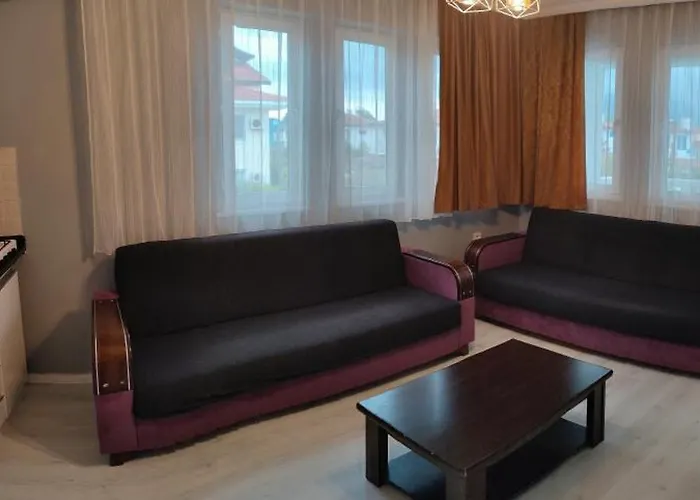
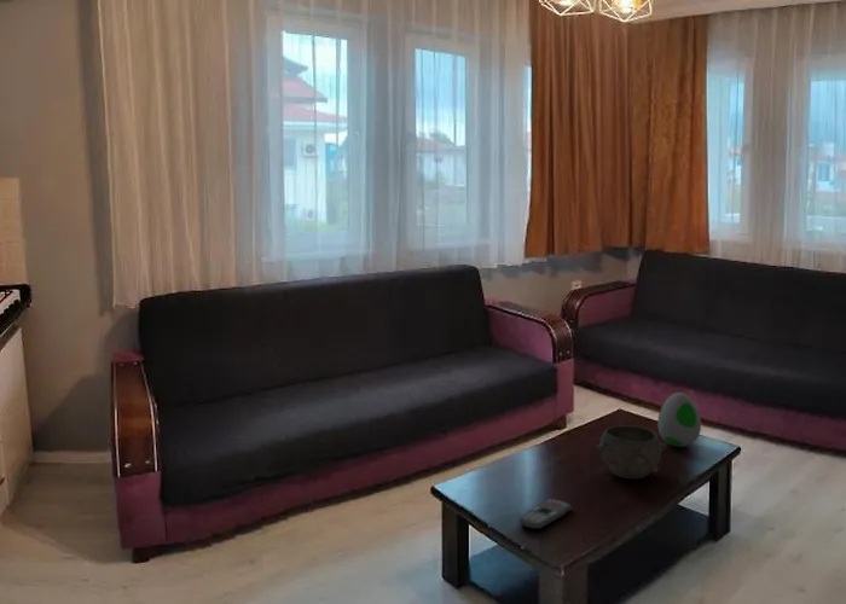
+ remote control [518,498,573,530]
+ decorative egg [656,391,702,448]
+ bowl [596,424,667,481]
